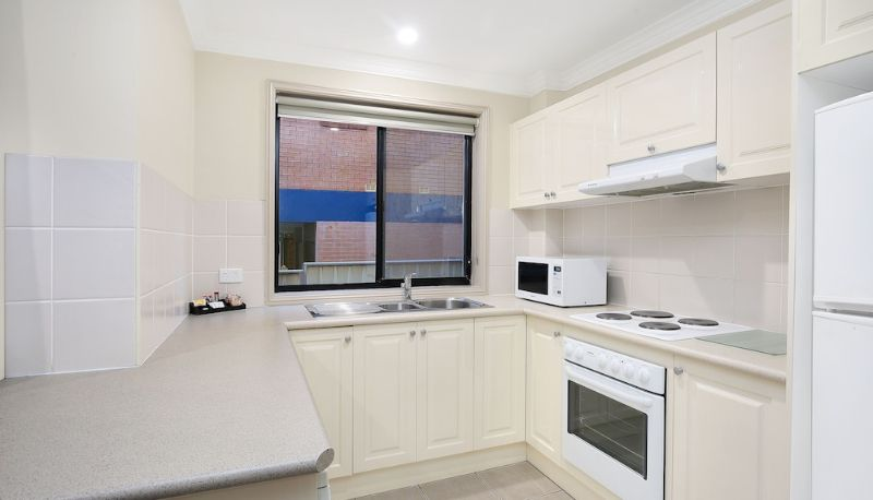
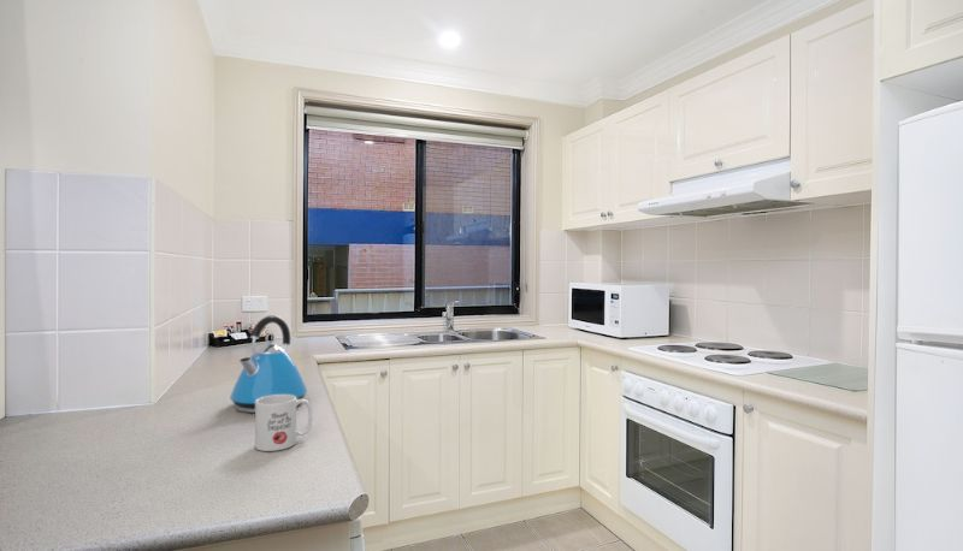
+ kettle [229,314,308,414]
+ mug [254,395,313,452]
